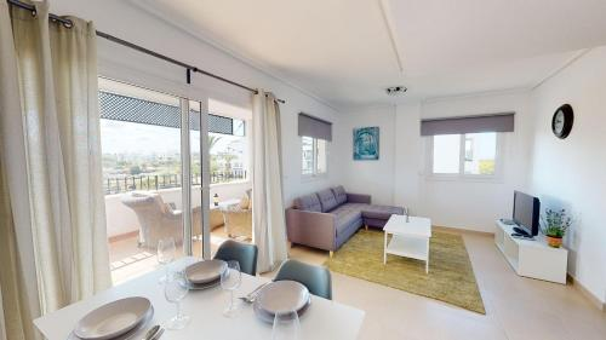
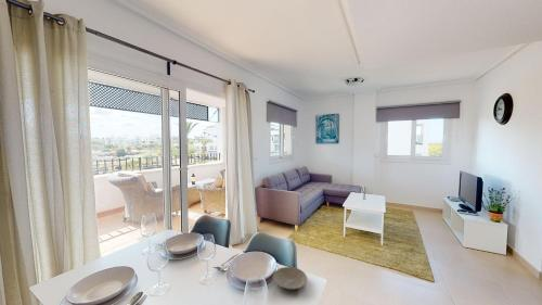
+ plate [272,266,308,291]
